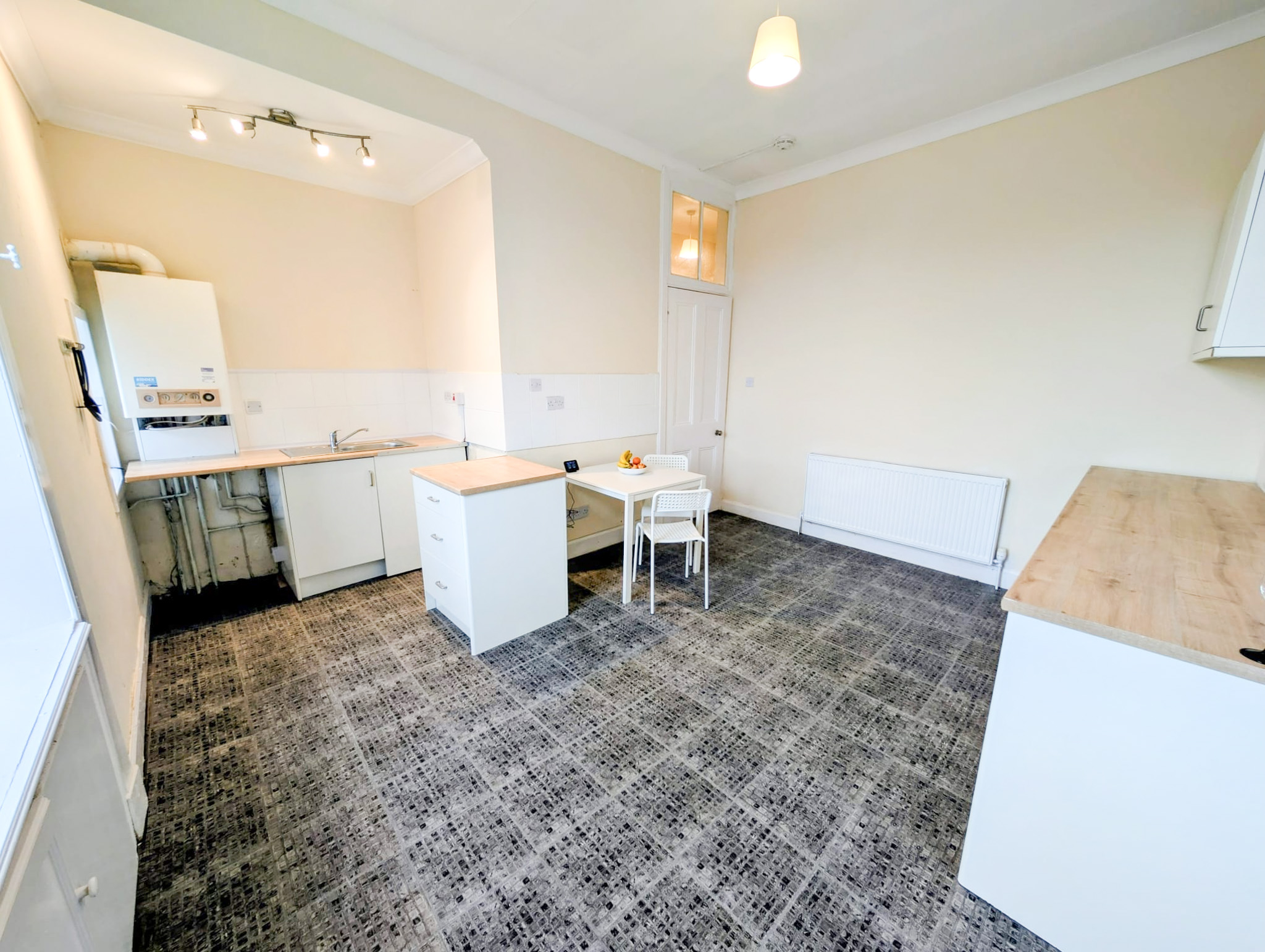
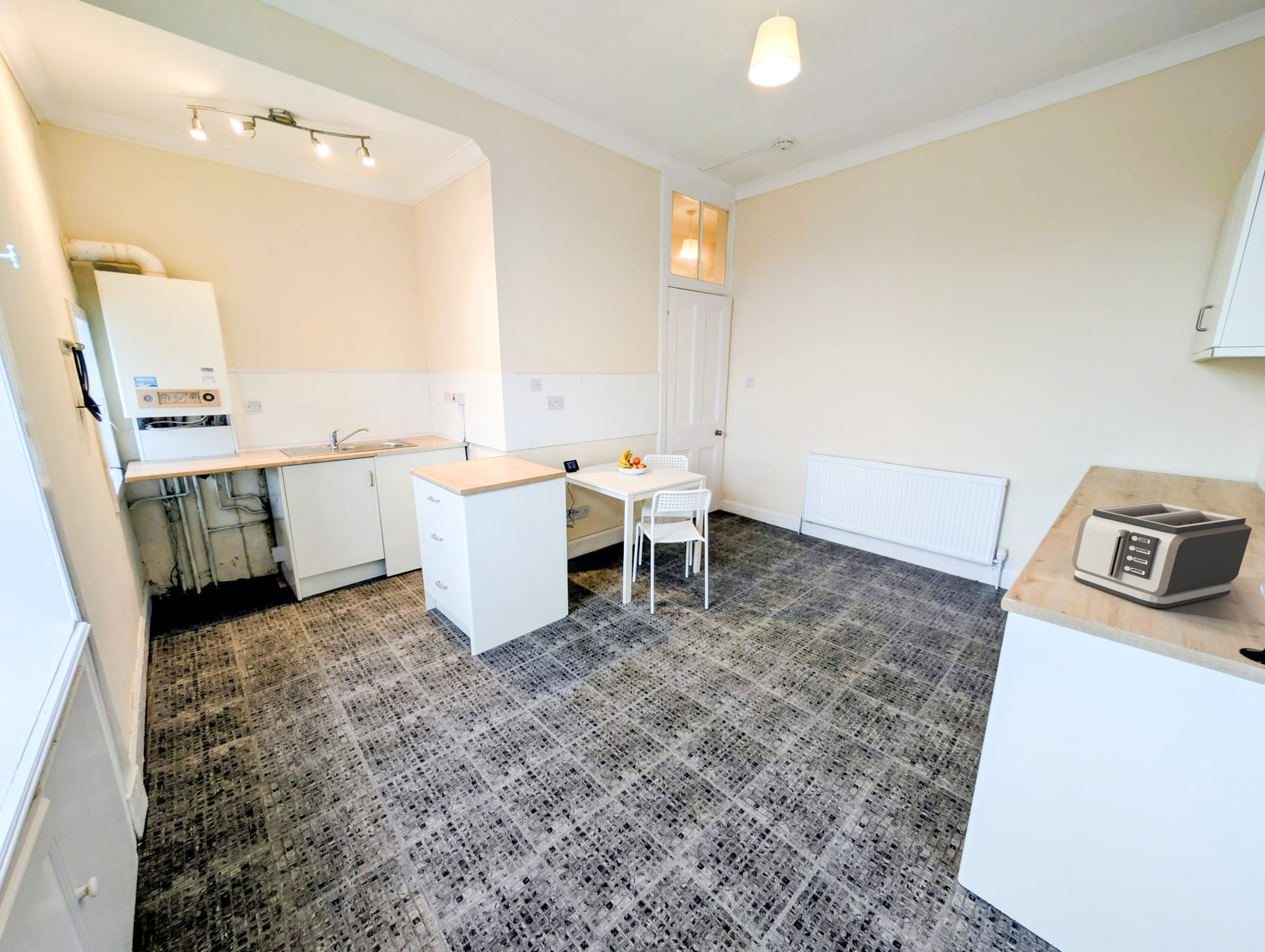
+ toaster [1072,501,1253,609]
